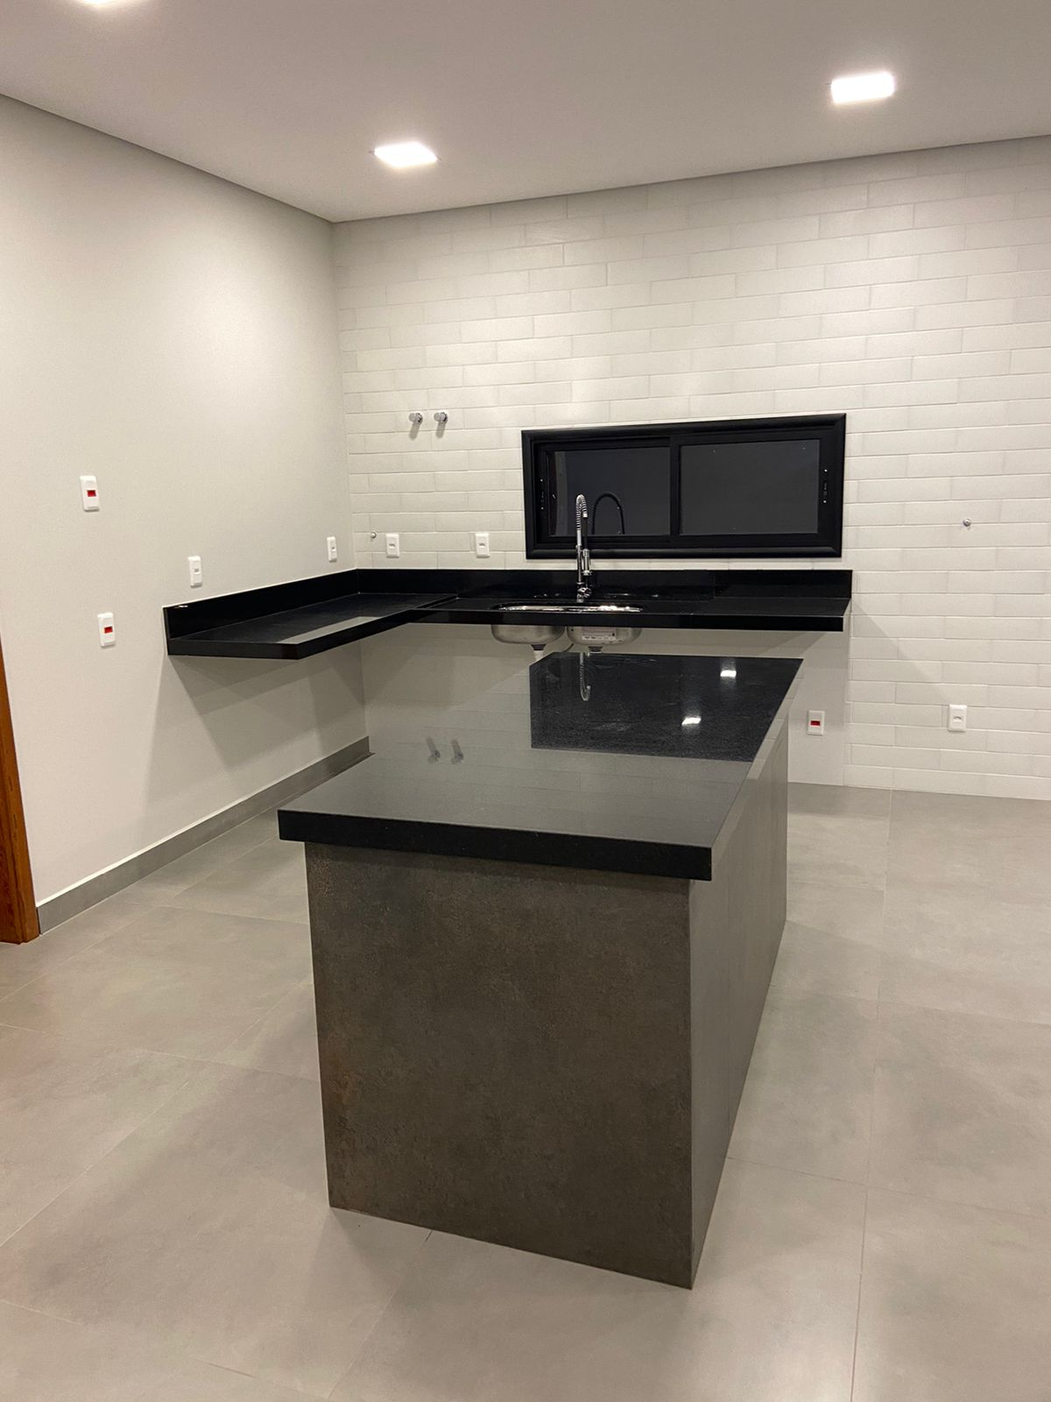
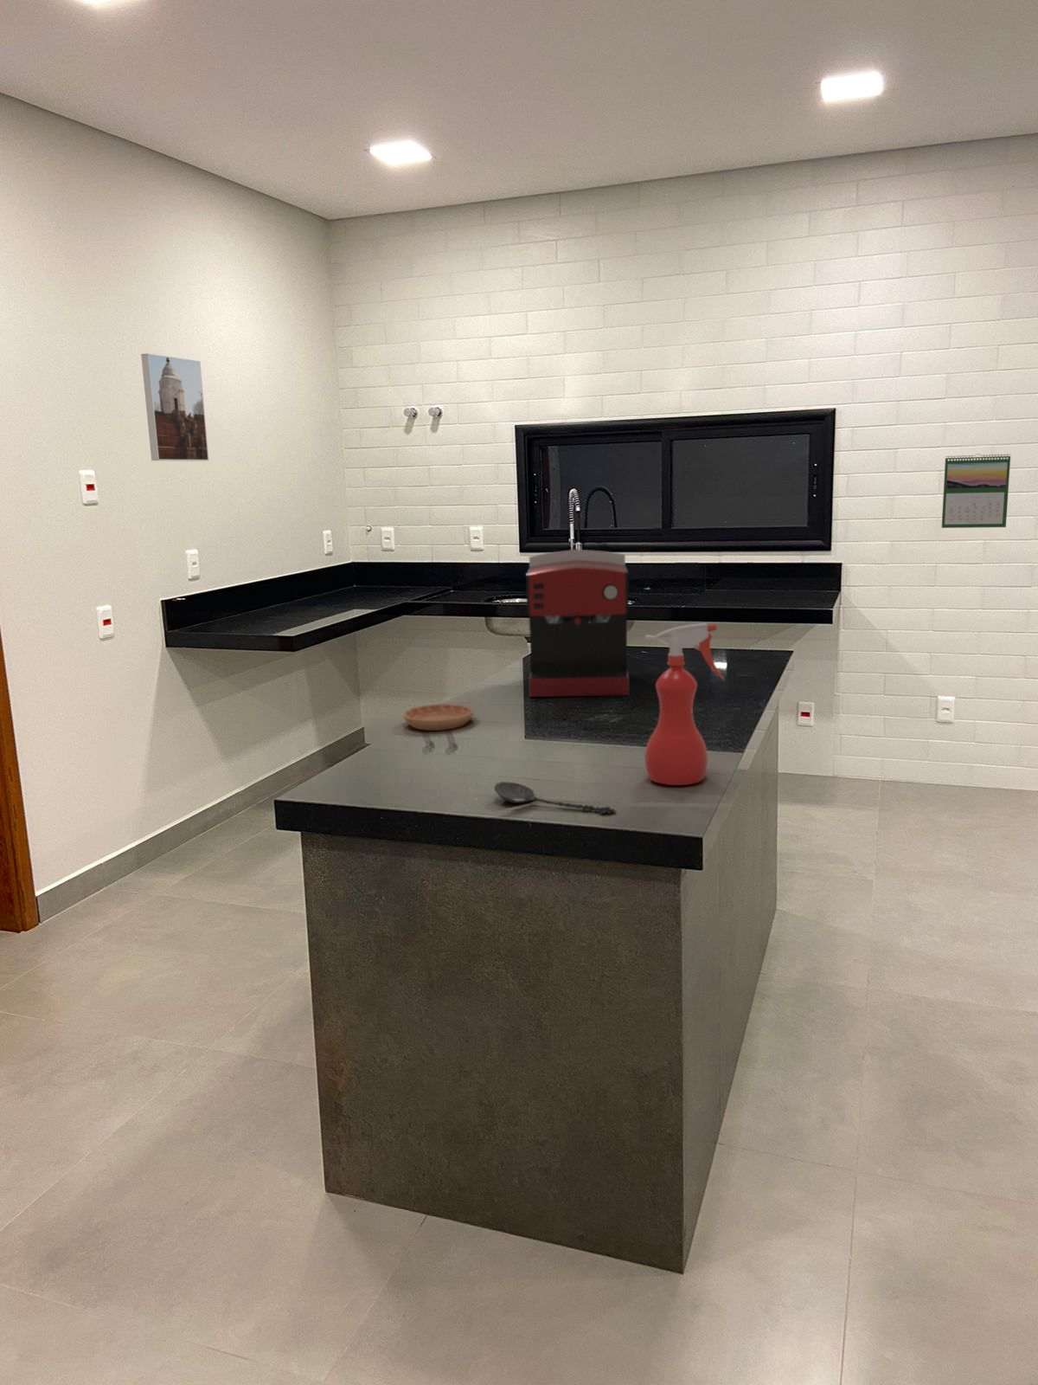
+ calendar [941,453,1011,529]
+ coffee maker [526,549,630,698]
+ spray bottle [644,623,725,786]
+ saucer [402,703,474,732]
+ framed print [141,352,209,461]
+ spoon [493,781,617,815]
